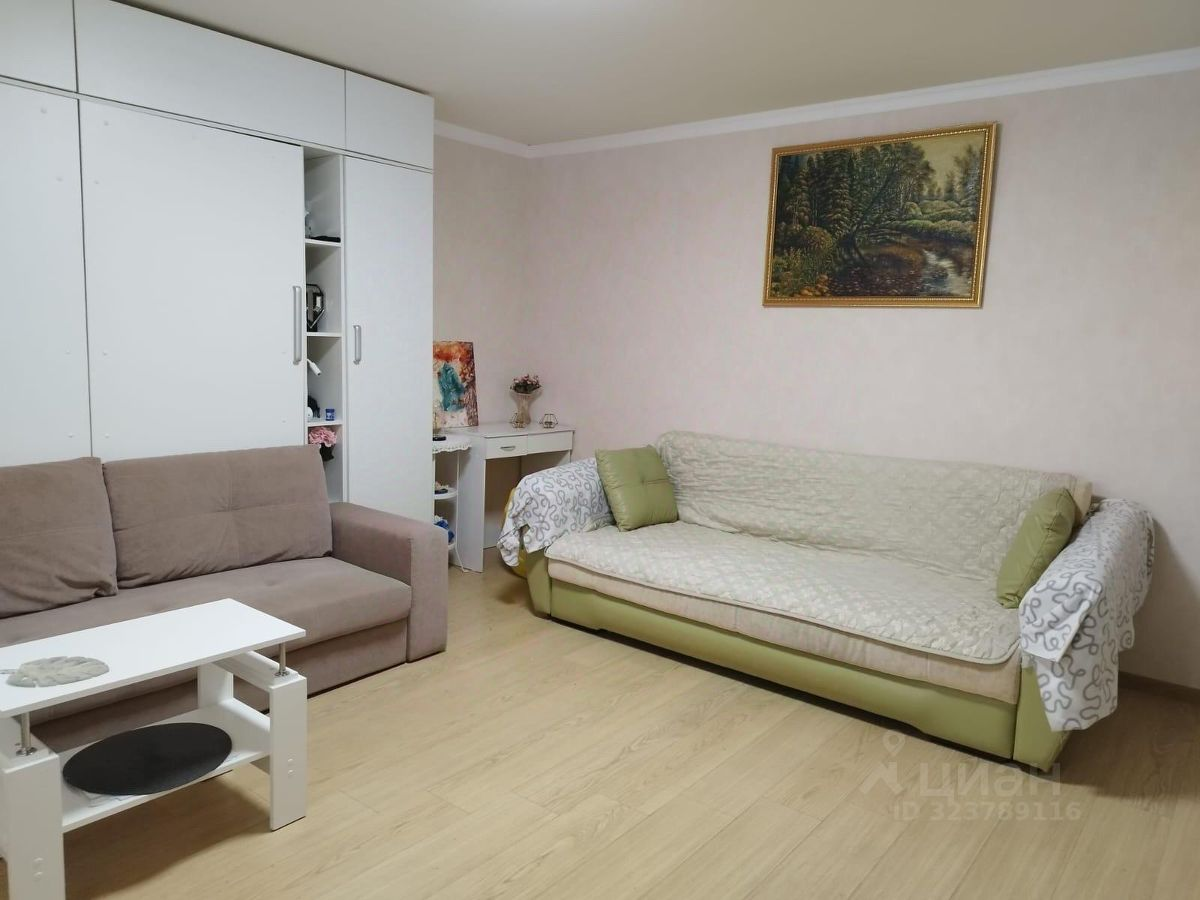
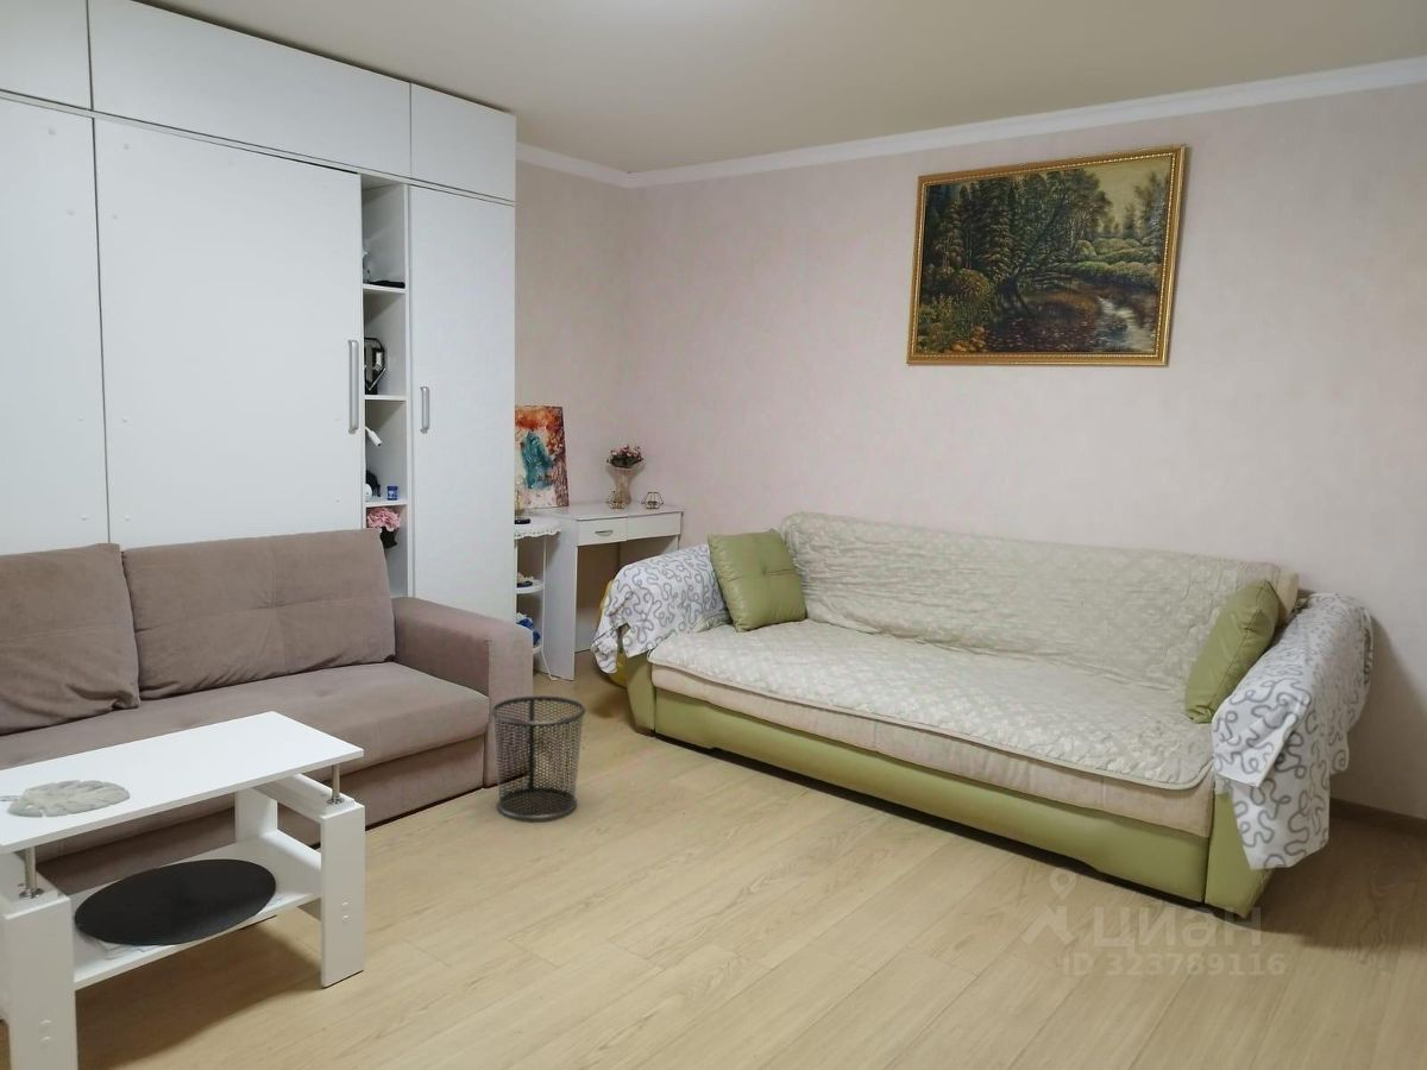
+ waste bin [490,694,587,822]
